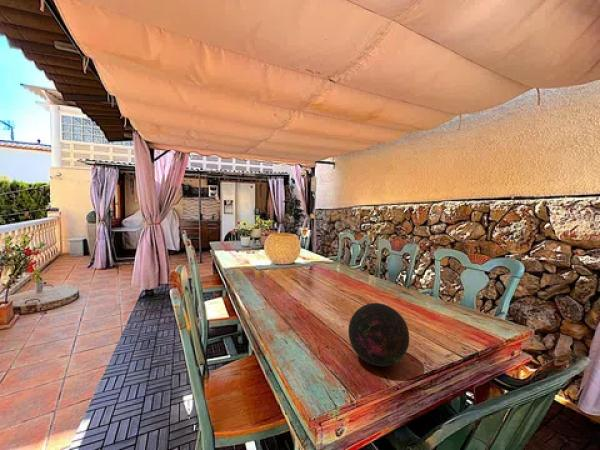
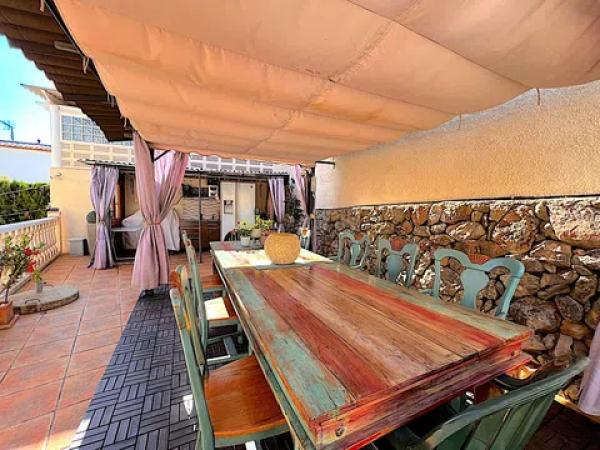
- decorative orb [347,302,410,367]
